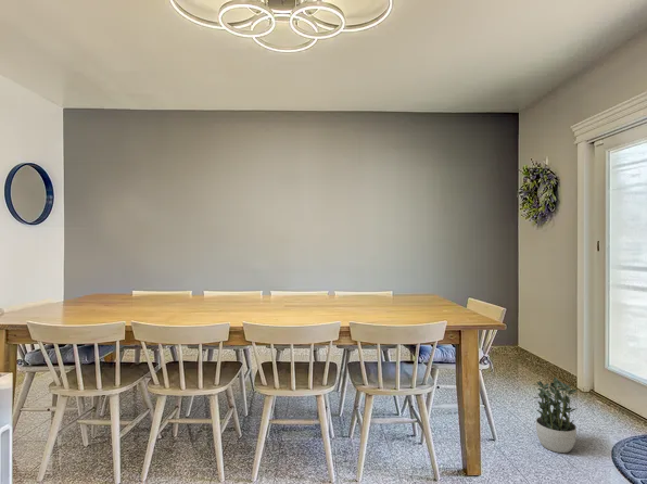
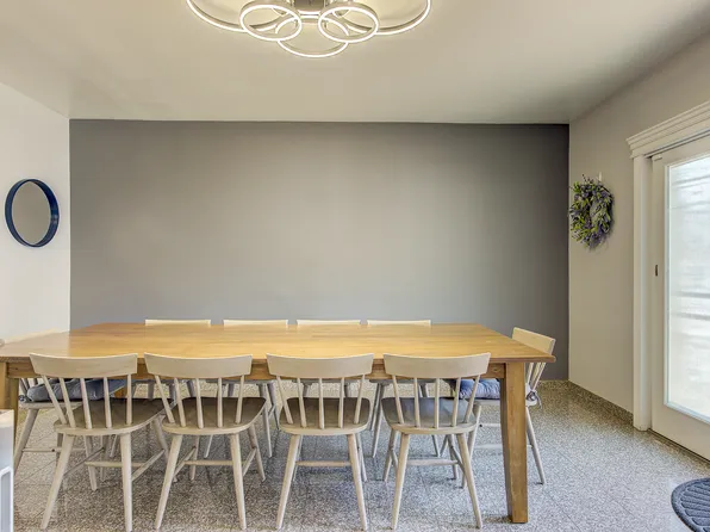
- potted plant [532,377,578,454]
